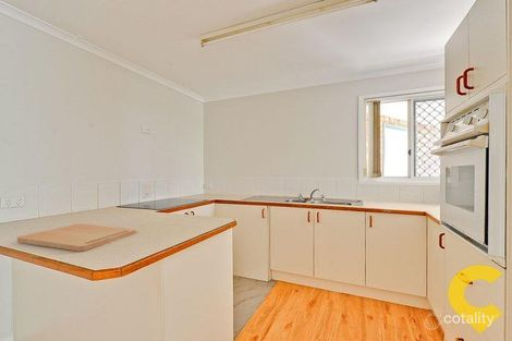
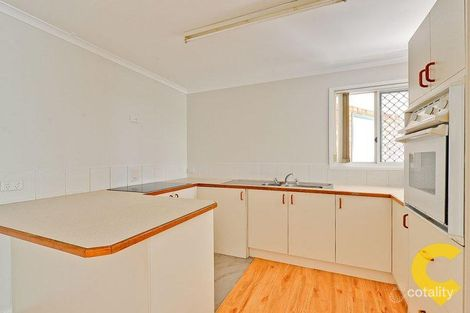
- cutting board [16,223,136,253]
